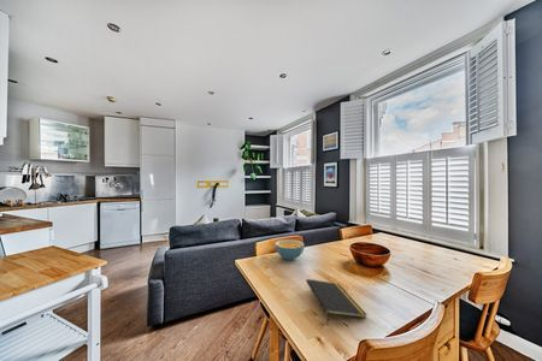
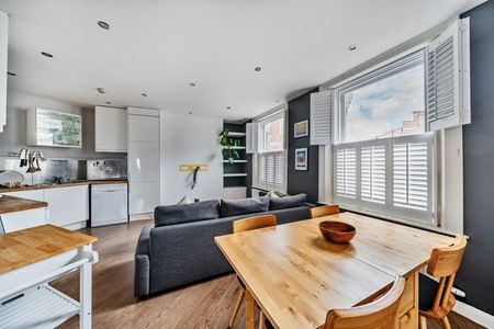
- cereal bowl [275,238,306,261]
- notepad [305,278,369,325]
